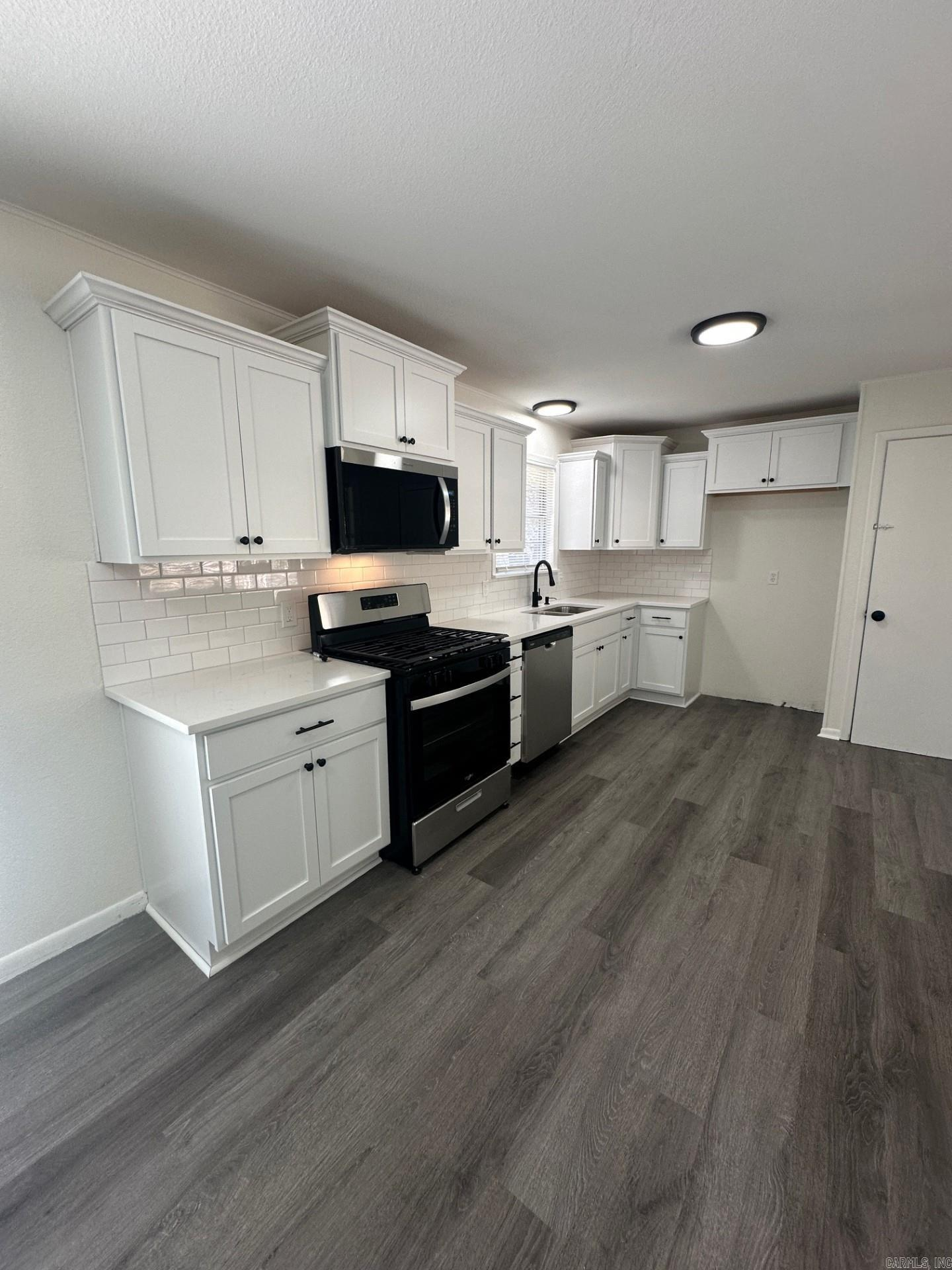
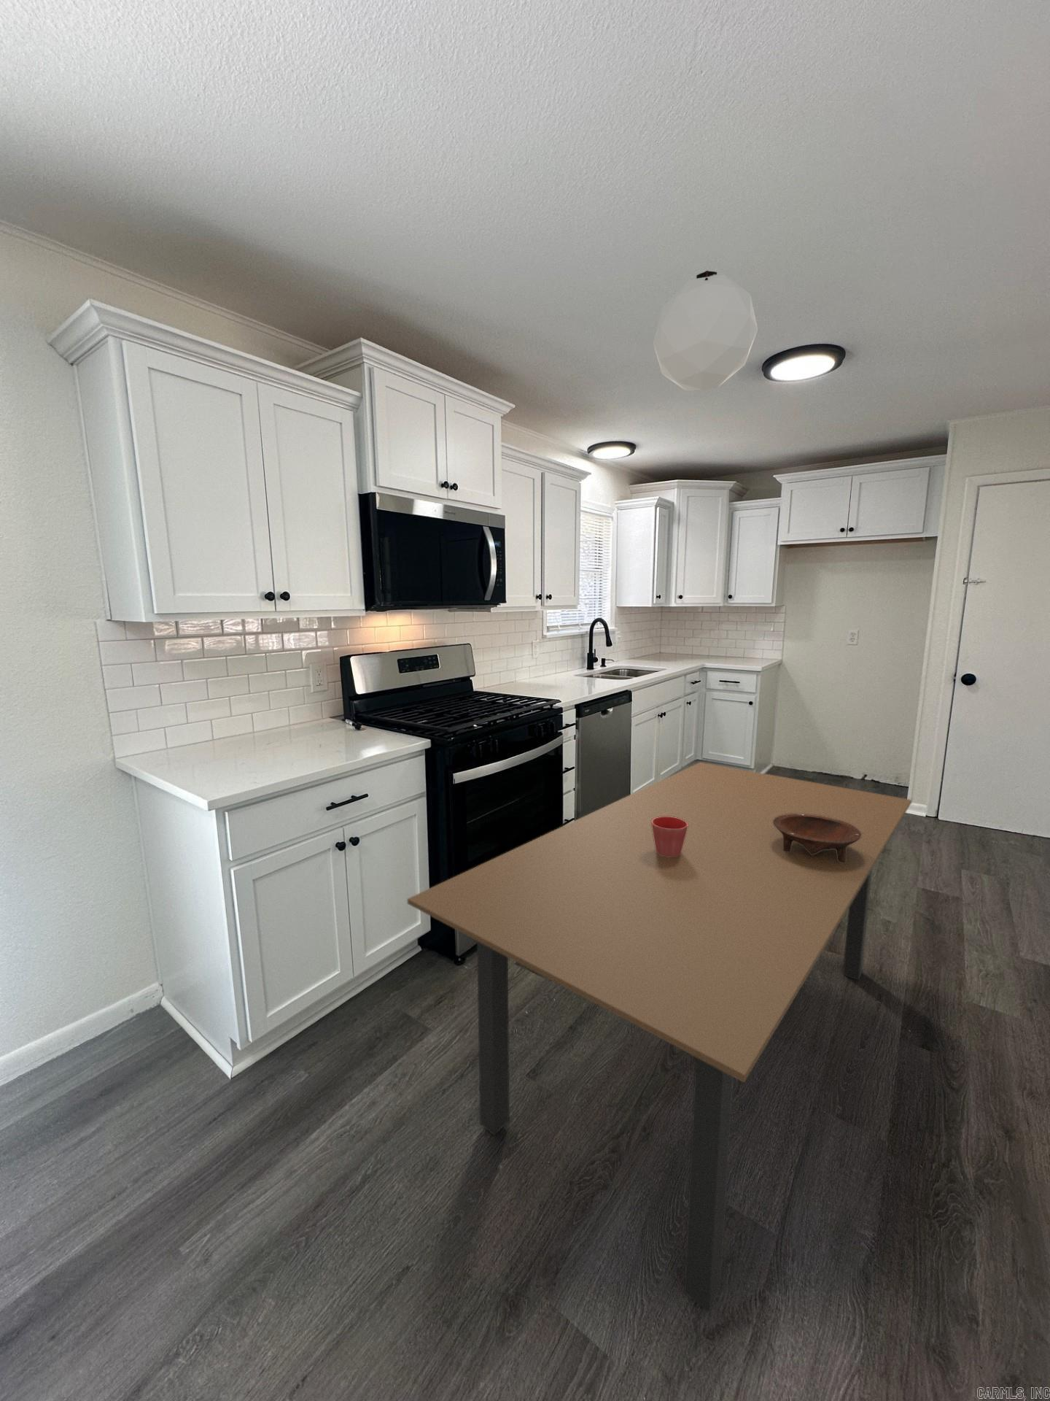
+ pendant light [652,270,759,392]
+ flower pot [652,816,688,857]
+ bowl [773,814,861,863]
+ dining table [407,762,912,1314]
